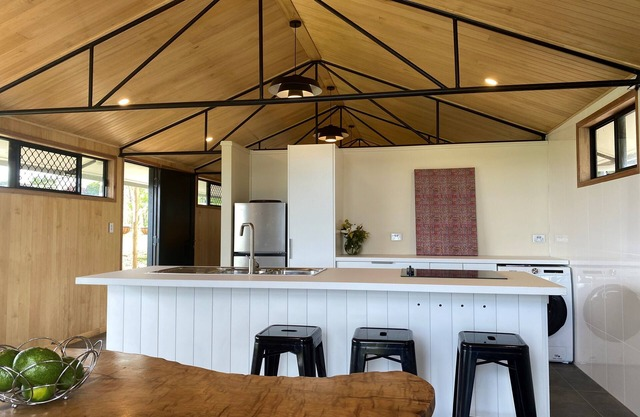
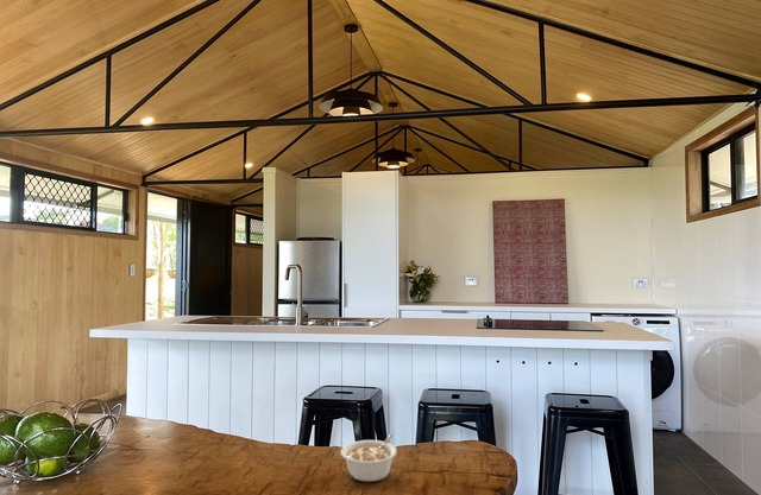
+ legume [340,433,398,483]
